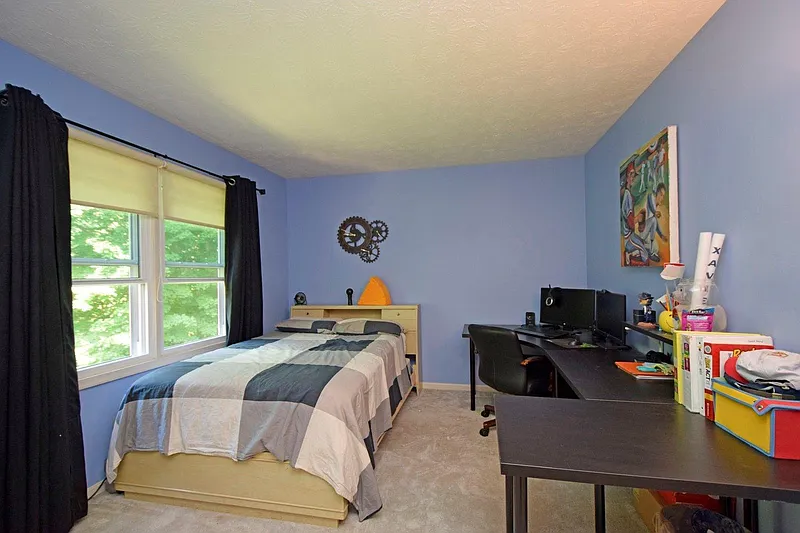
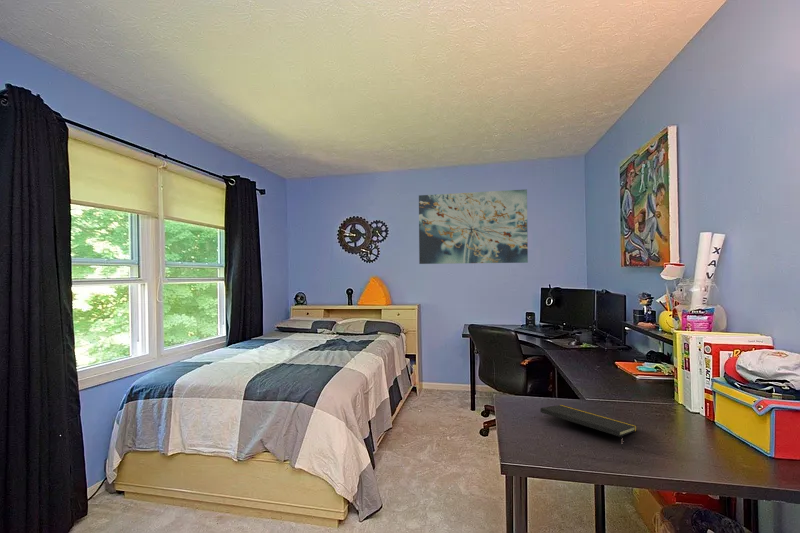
+ notepad [539,404,638,449]
+ wall art [418,188,529,265]
